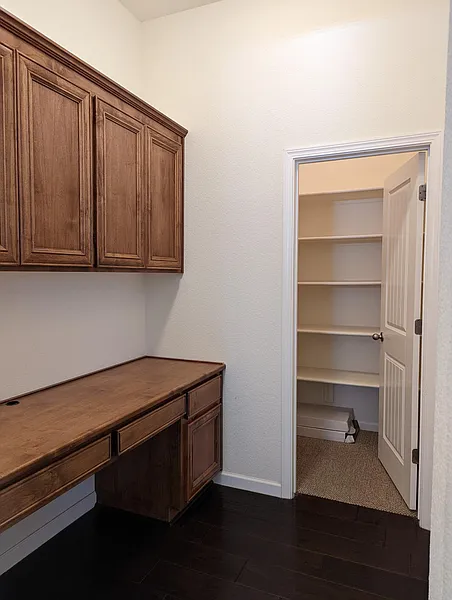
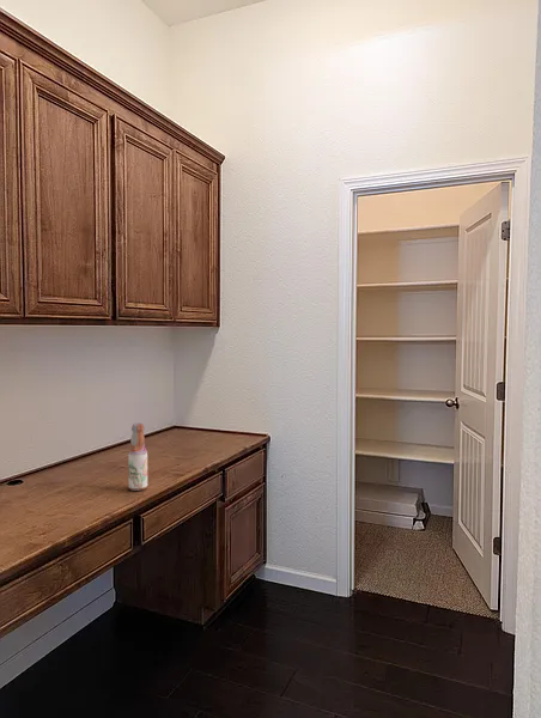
+ bottle [127,422,148,492]
